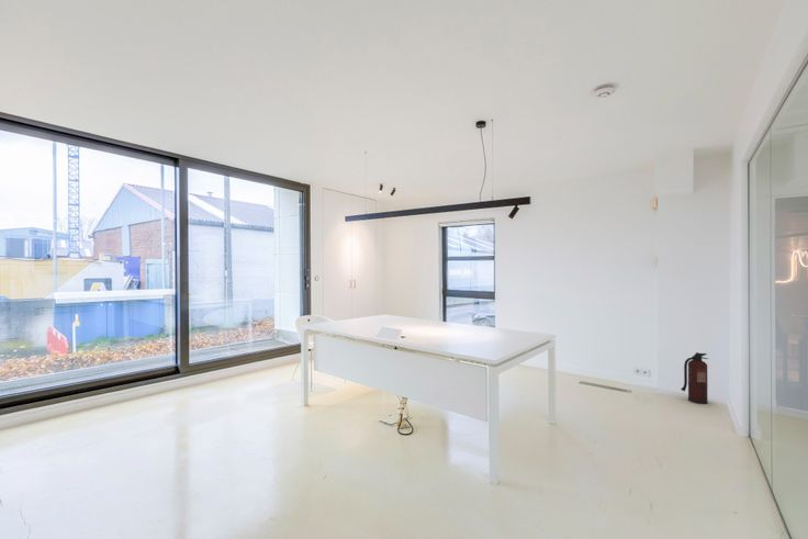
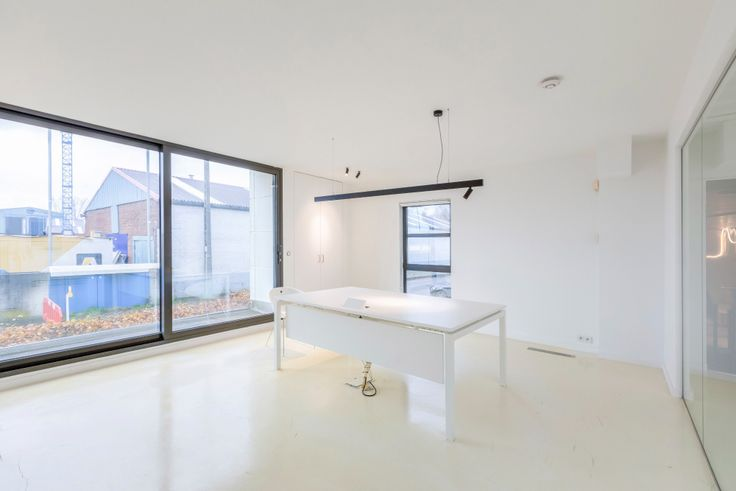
- fire extinguisher [680,351,709,405]
